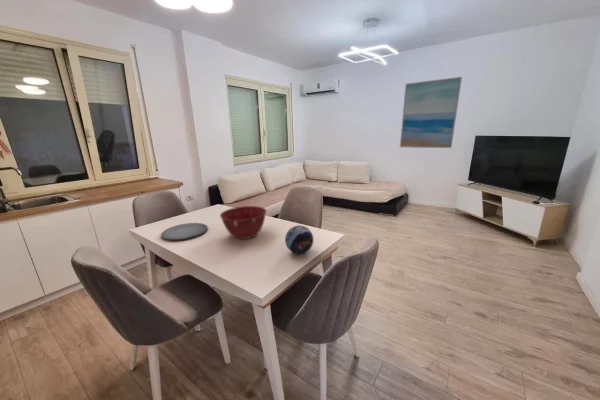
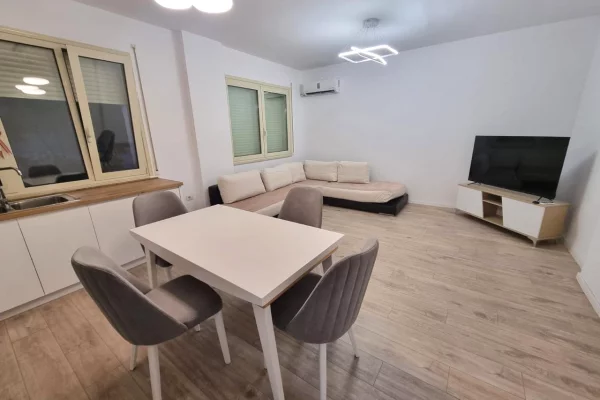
- decorative orb [284,224,314,255]
- wall art [399,76,463,149]
- plate [160,222,209,241]
- mixing bowl [219,205,267,240]
